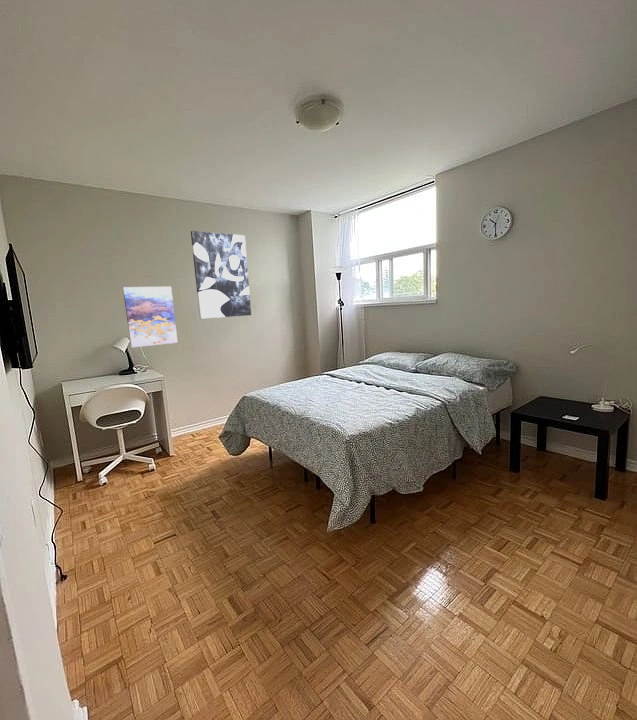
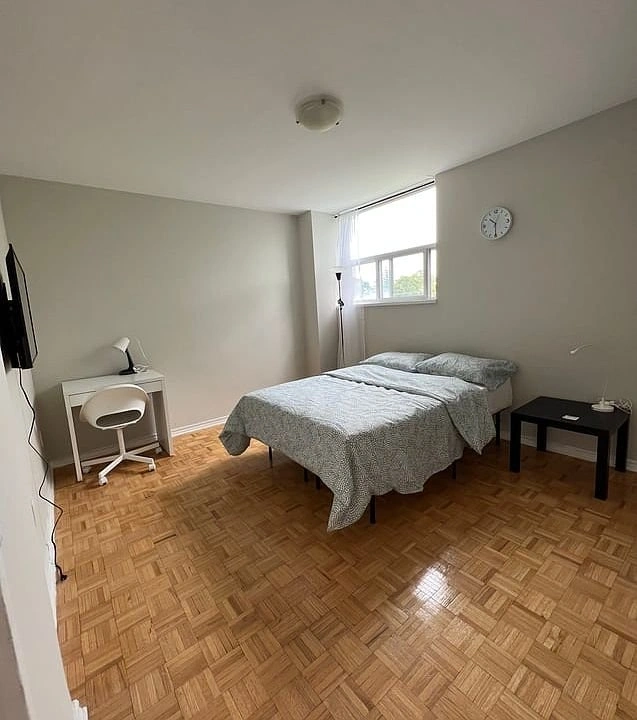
- wall art [122,286,179,348]
- wall art [190,230,252,320]
